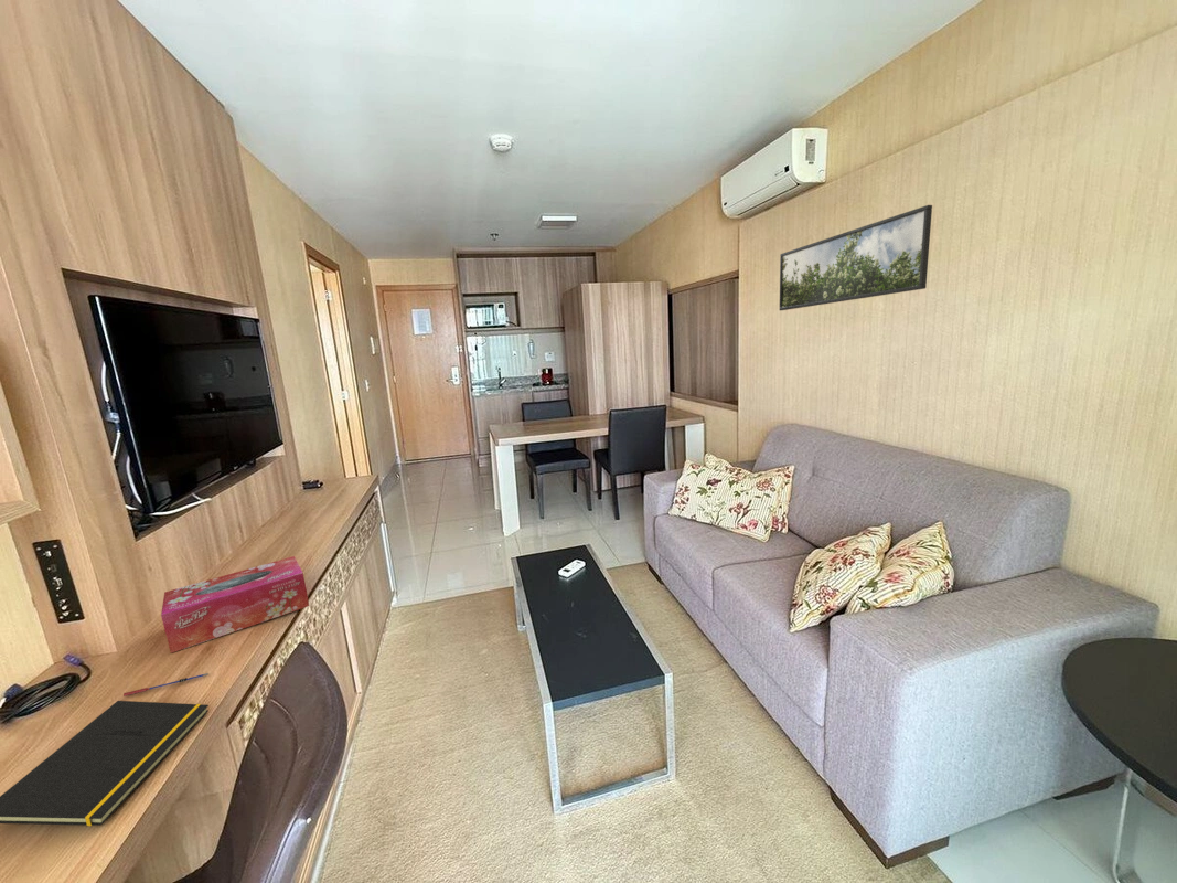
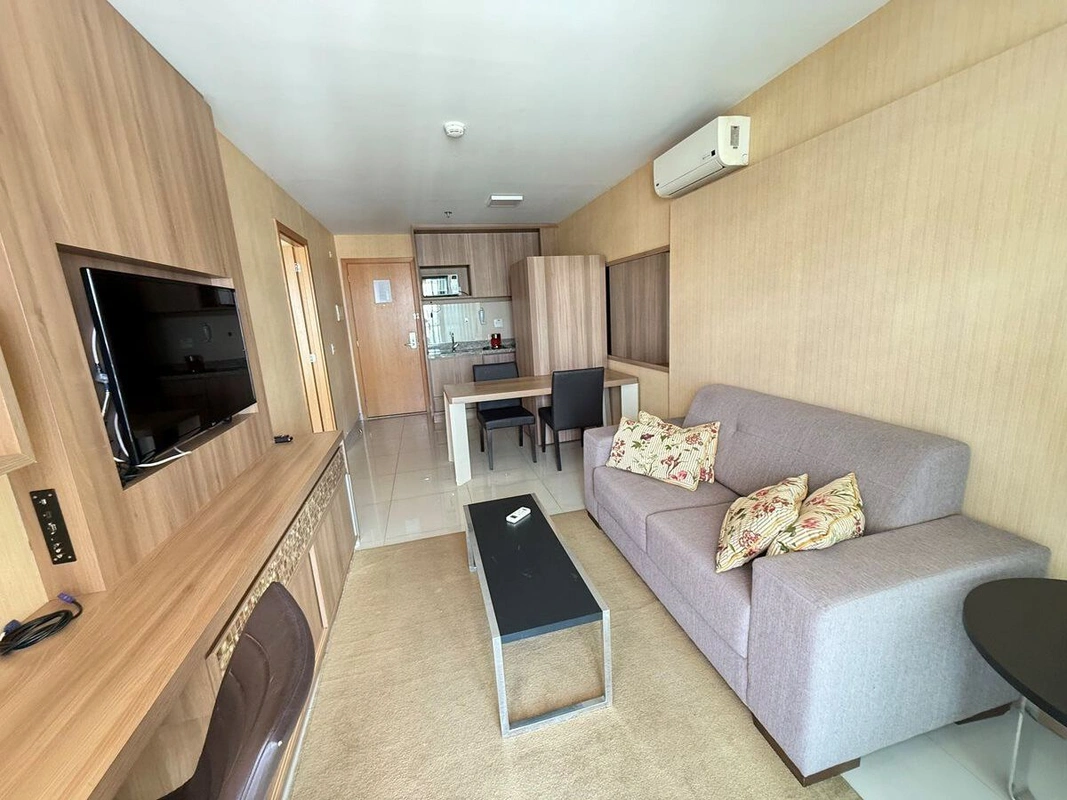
- tissue box [160,555,310,655]
- pen [122,672,210,698]
- notepad [0,700,210,827]
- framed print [778,204,933,311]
